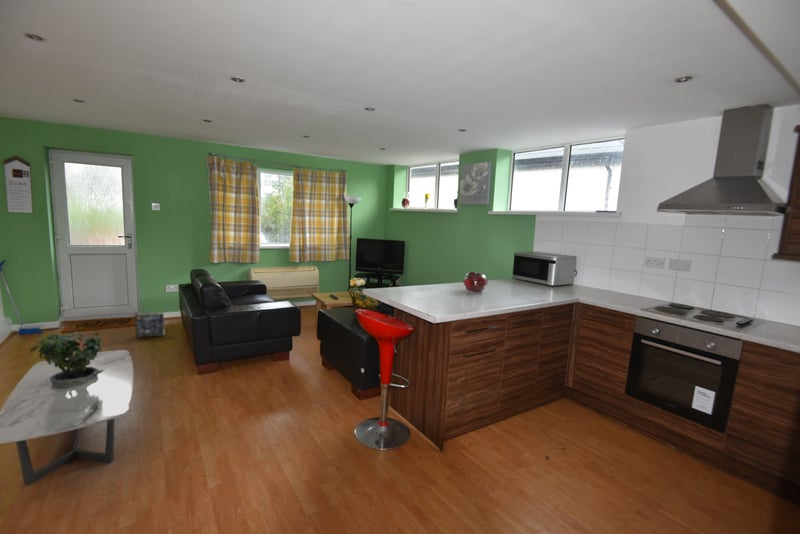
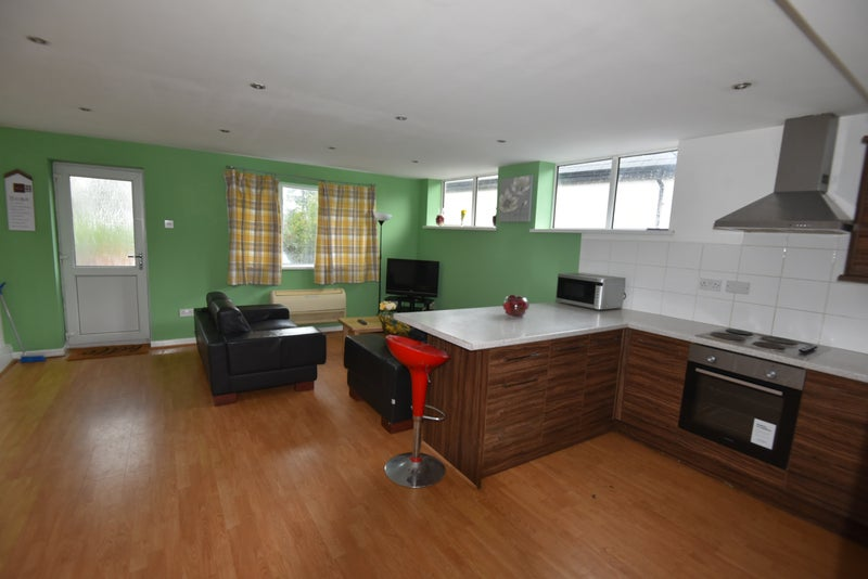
- coffee table [0,349,134,487]
- box [134,312,165,339]
- potted plant [29,325,104,389]
